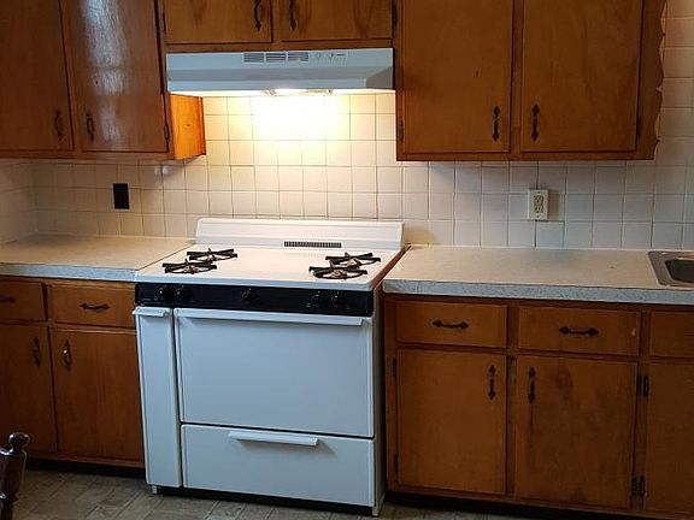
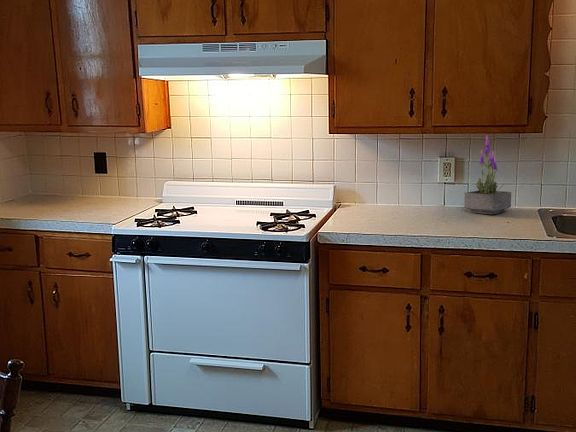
+ potted plant [463,136,512,215]
